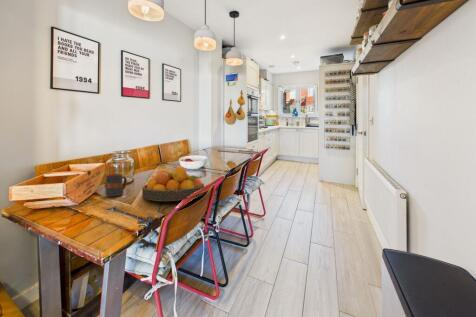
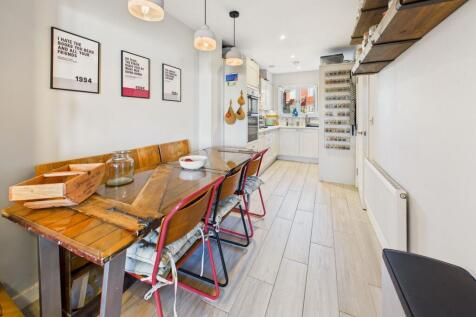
- mug [105,173,128,197]
- fruit bowl [141,166,205,202]
